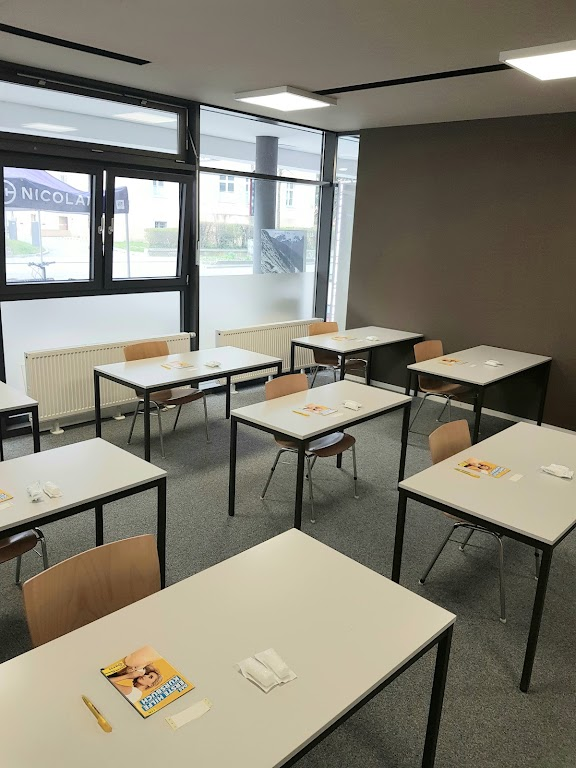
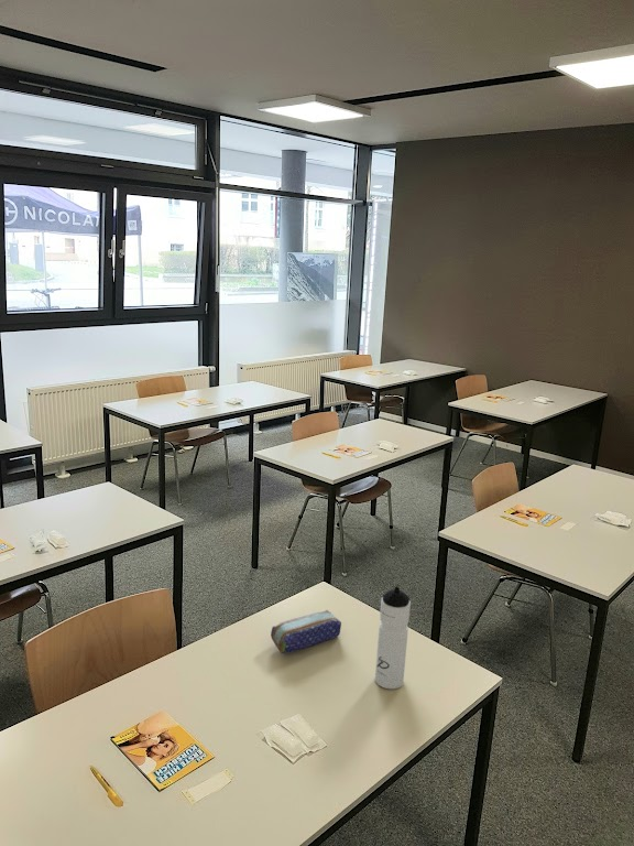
+ pencil case [270,609,342,654]
+ water bottle [374,586,412,690]
